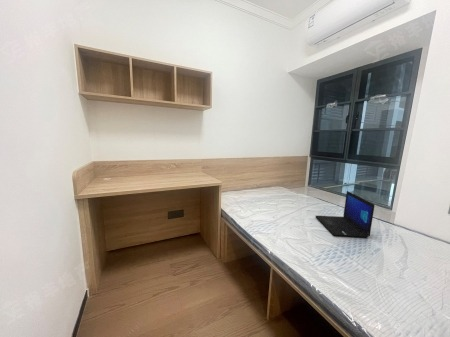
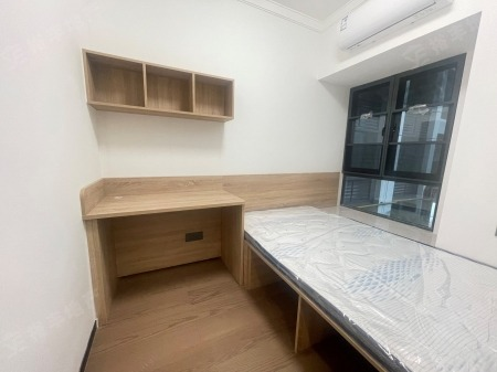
- laptop [315,190,375,238]
